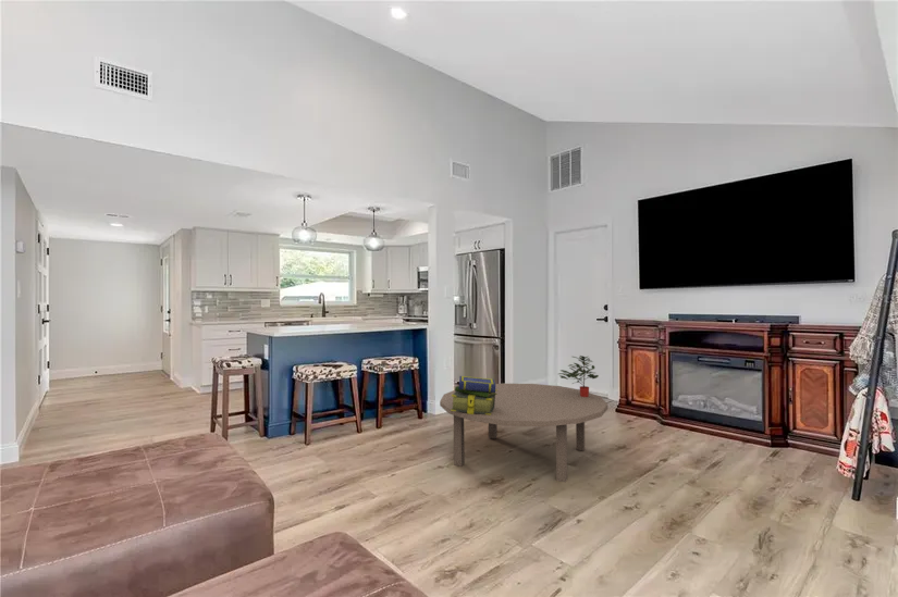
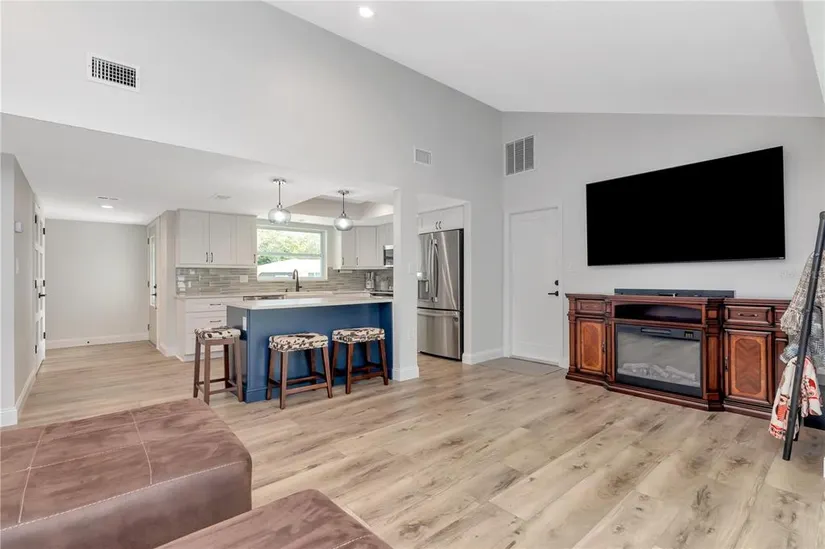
- coffee table [439,383,608,483]
- stack of books [451,375,497,415]
- potted plant [558,355,600,397]
